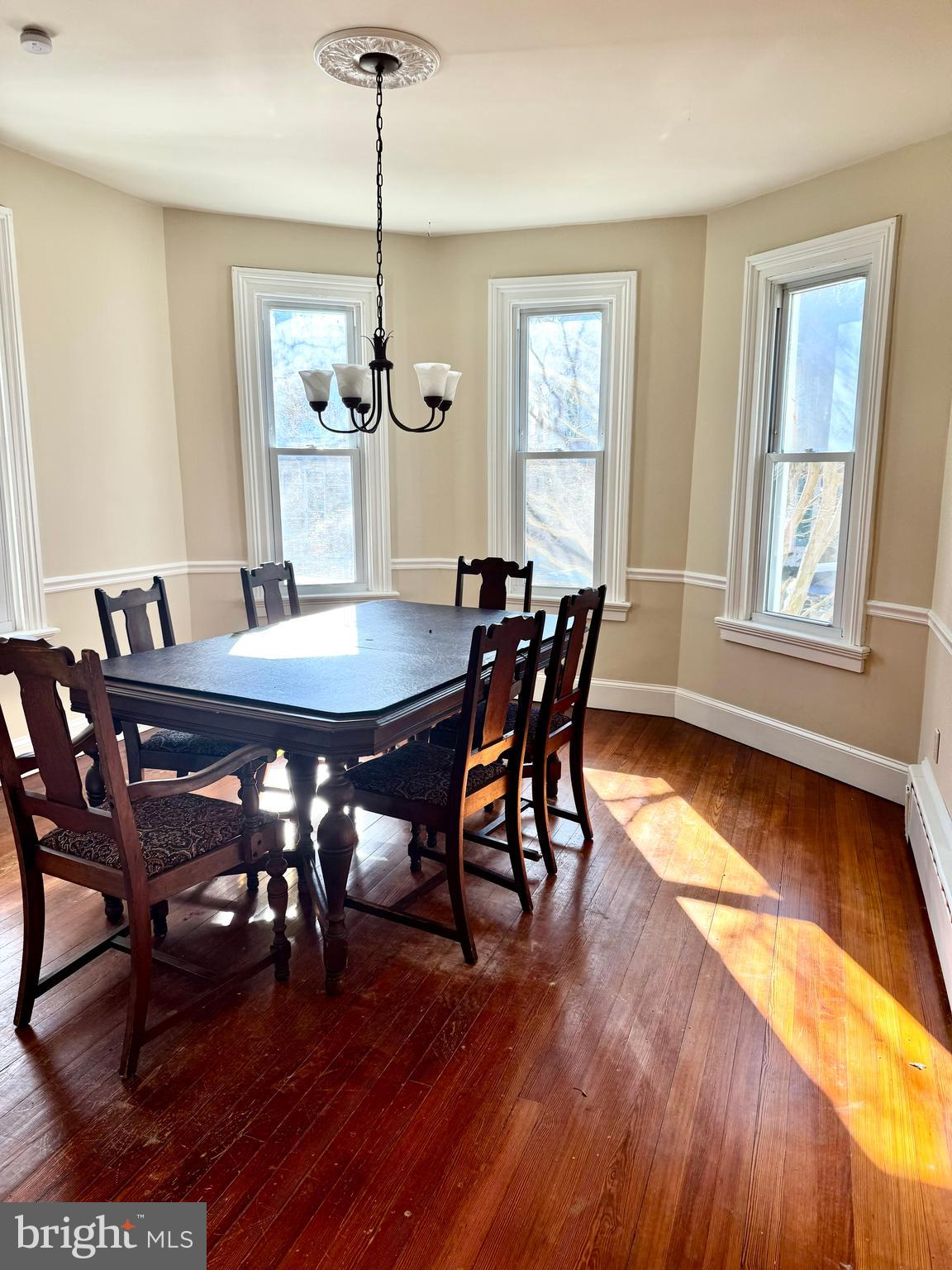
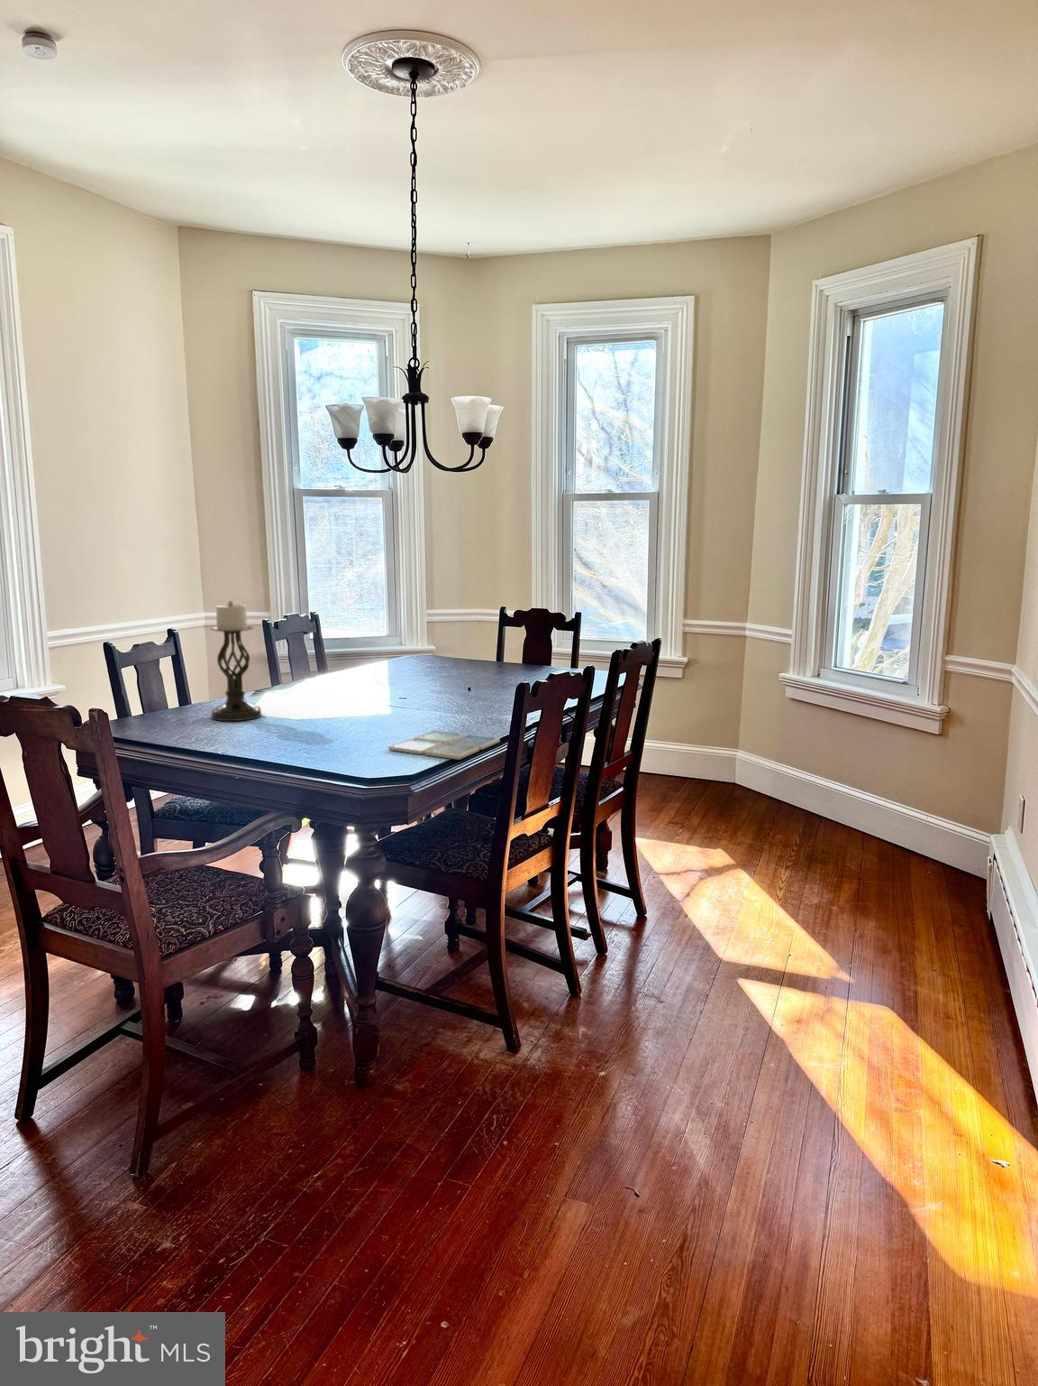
+ drink coaster [387,729,500,761]
+ candle holder [209,600,262,721]
